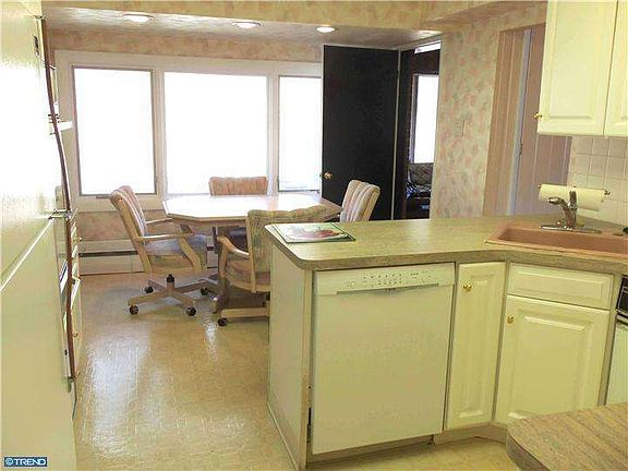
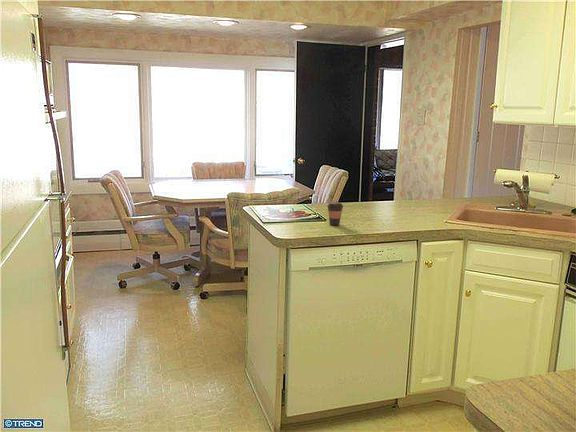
+ coffee cup [326,201,345,226]
